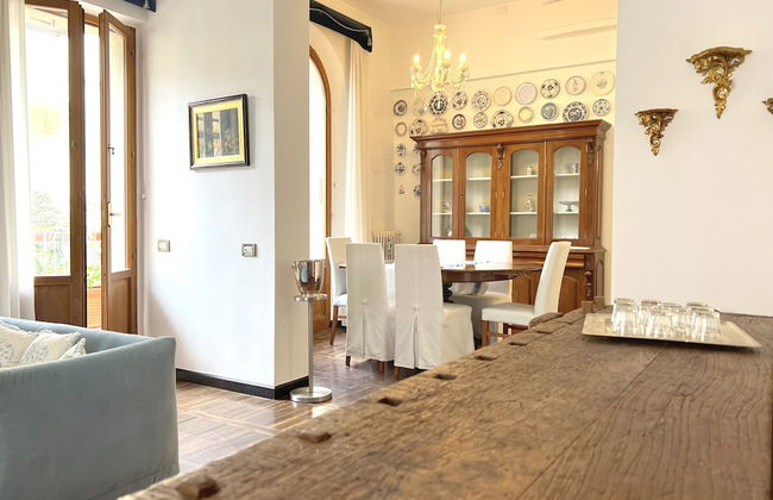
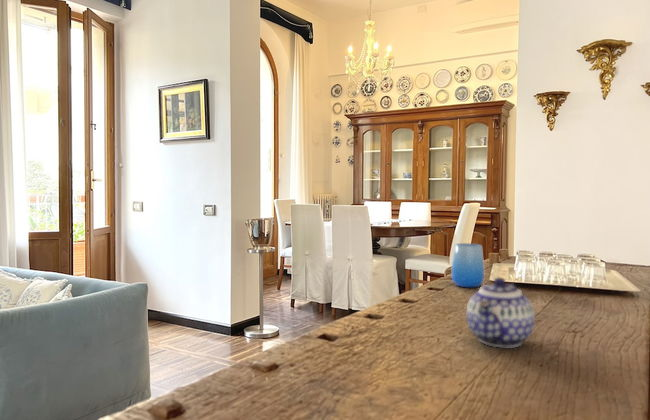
+ cup [450,242,485,288]
+ teapot [466,276,536,348]
